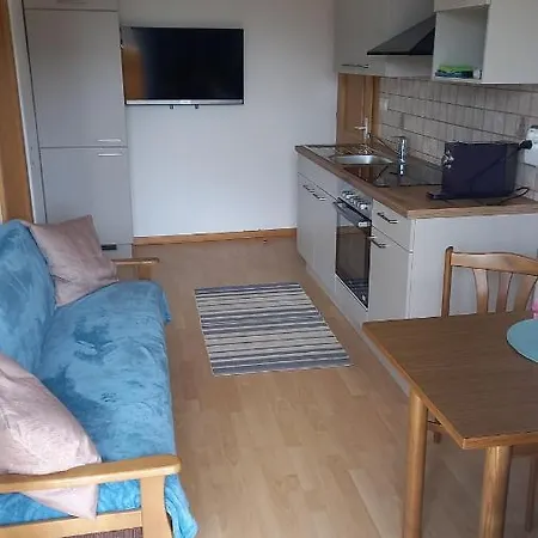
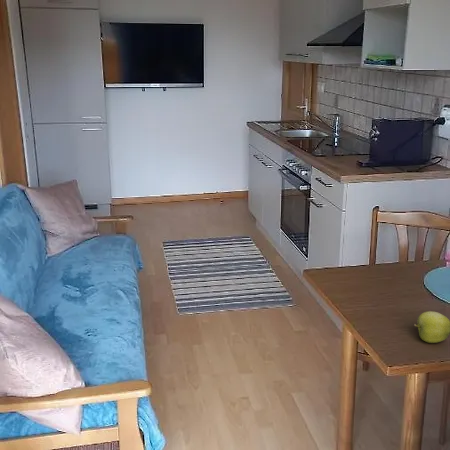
+ apple [413,310,450,344]
